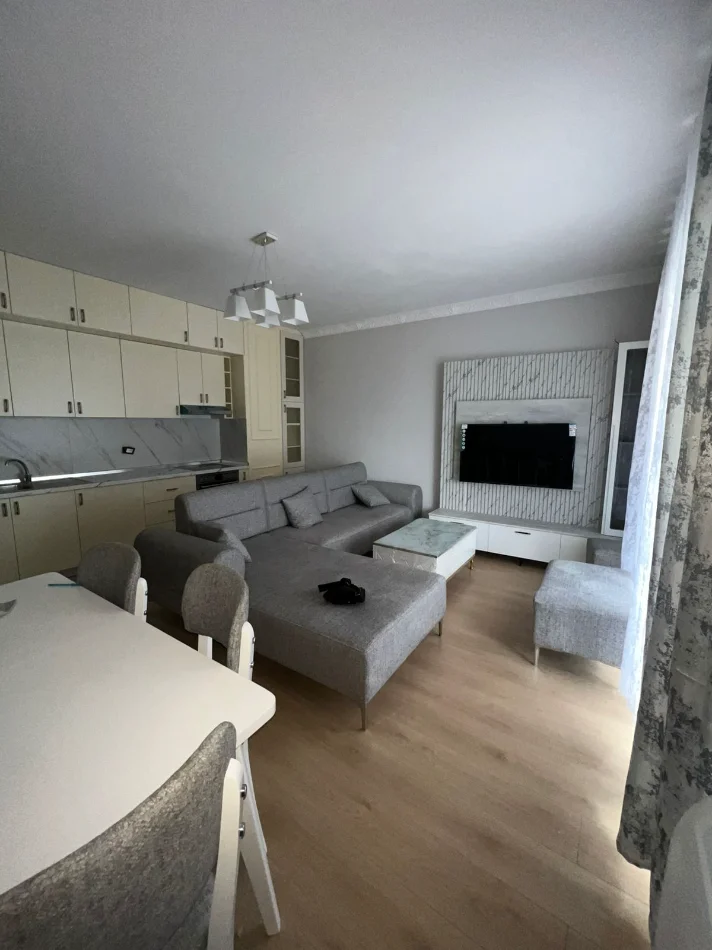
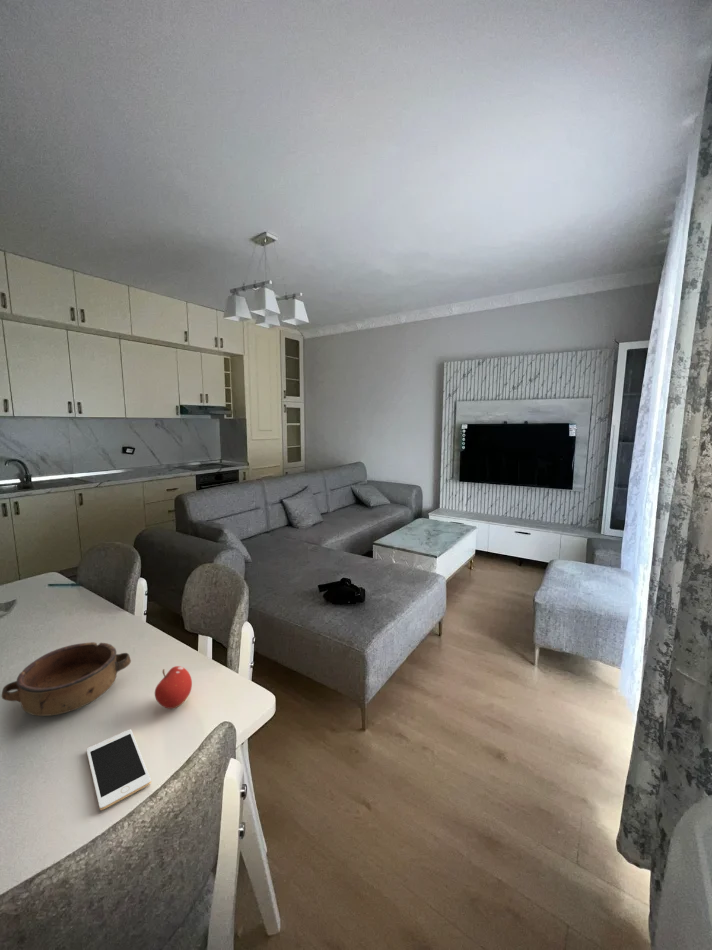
+ fruit [154,665,193,710]
+ cell phone [86,729,152,811]
+ bowl [1,641,132,717]
